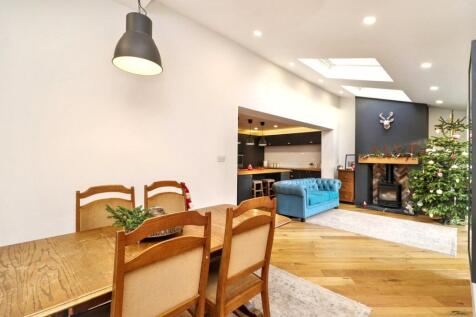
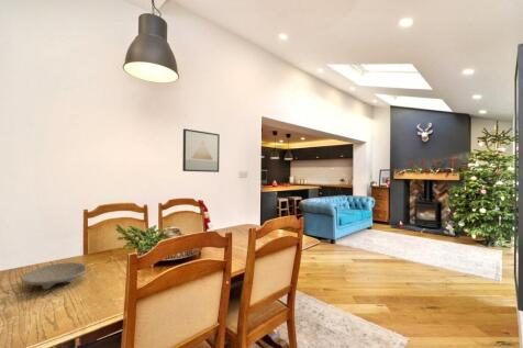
+ bowl [20,261,87,290]
+ wall art [181,127,221,173]
